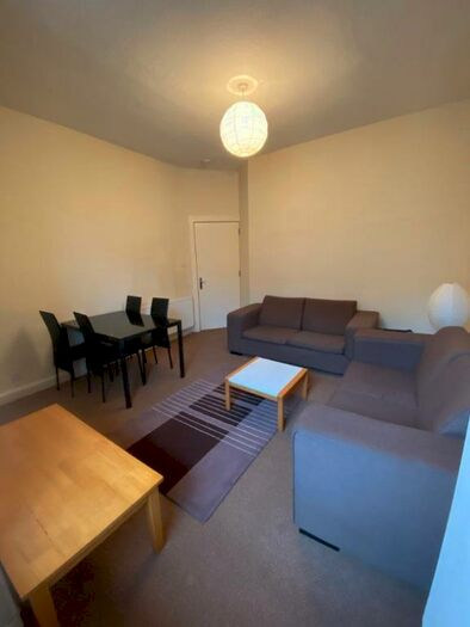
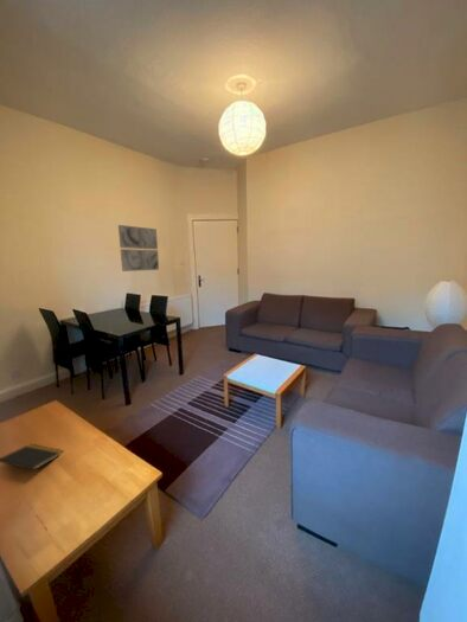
+ wall art [117,224,160,272]
+ notepad [0,443,65,477]
